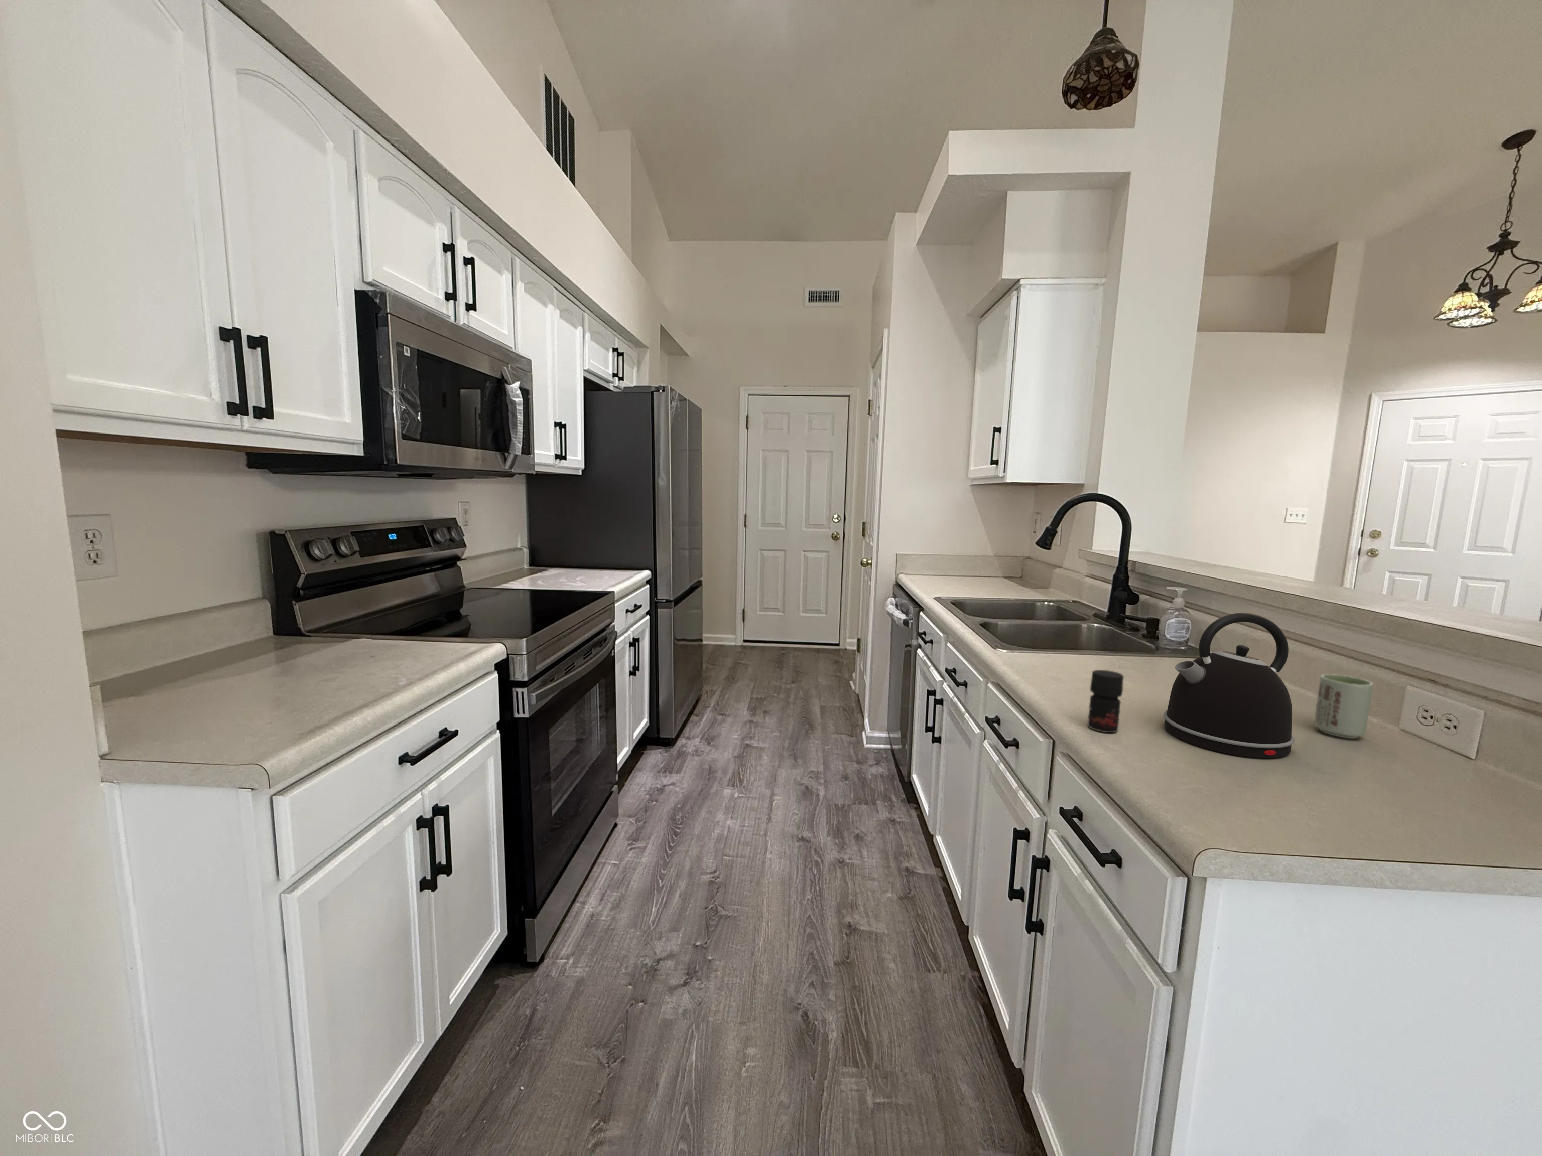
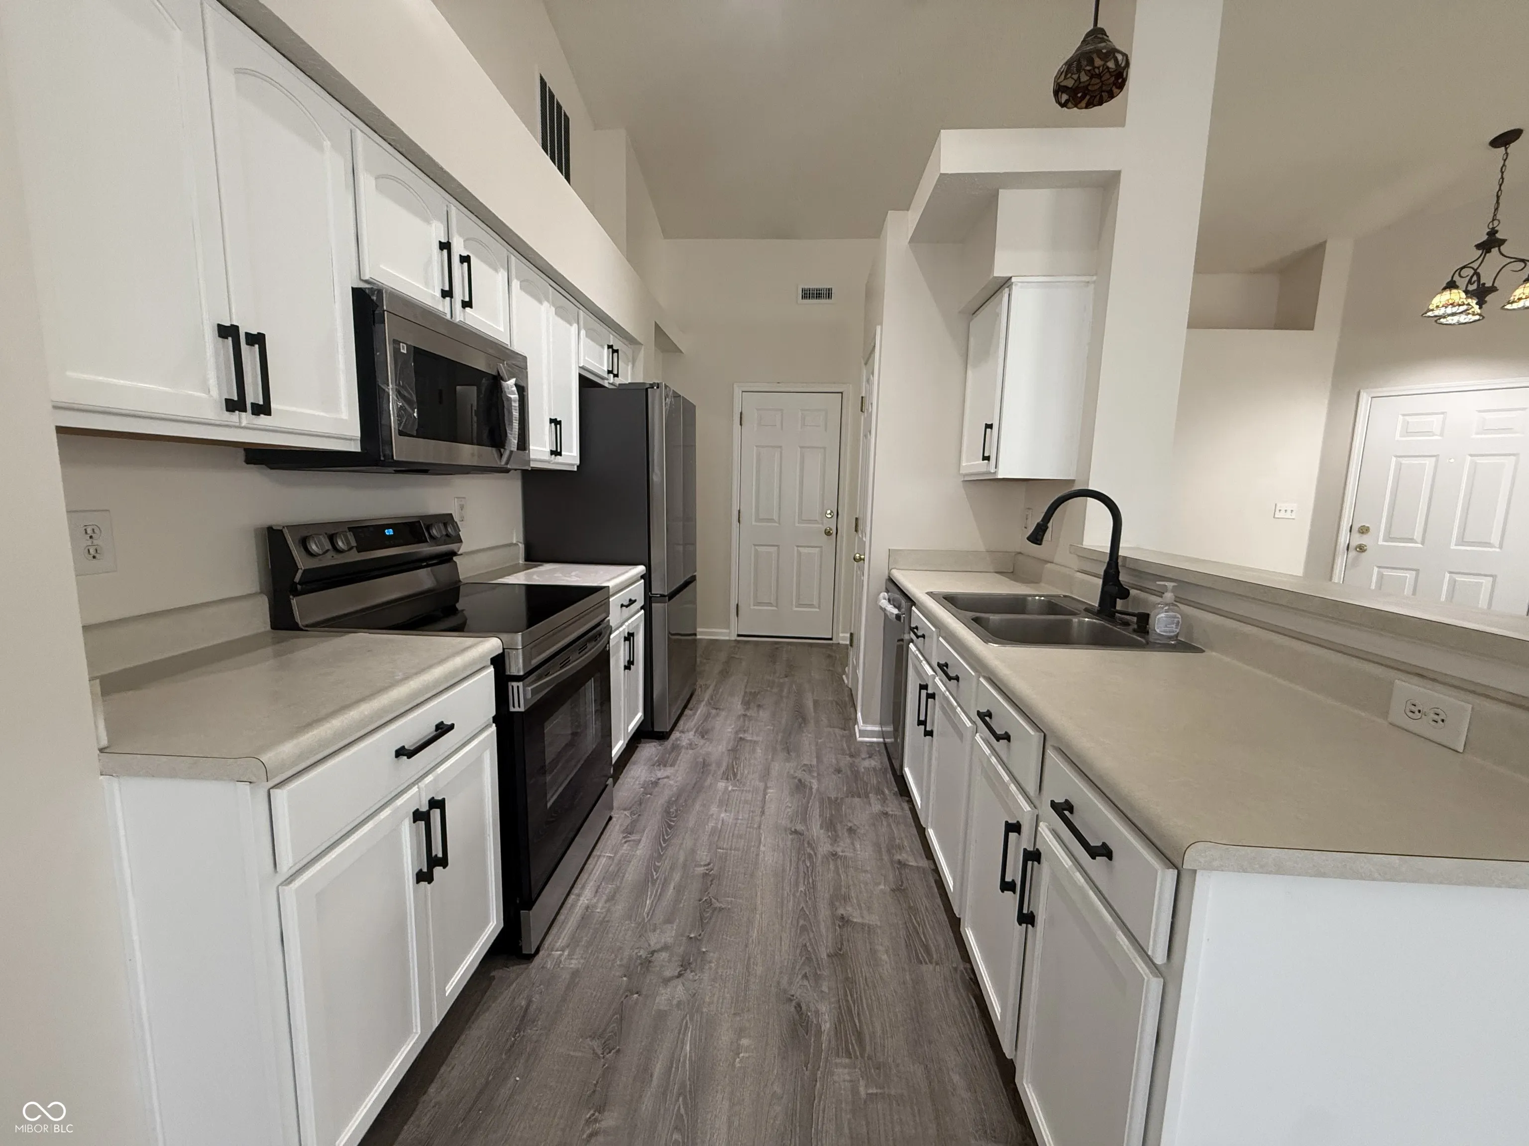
- jar [1087,669,1124,733]
- cup [1314,674,1373,738]
- kettle [1163,612,1296,758]
